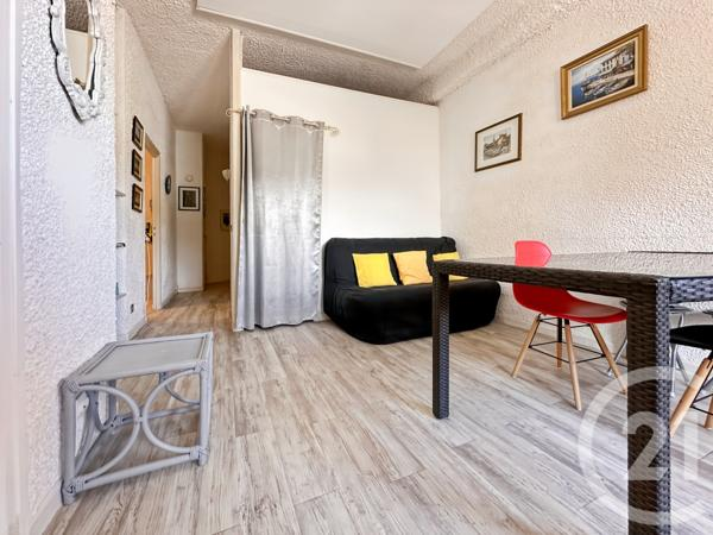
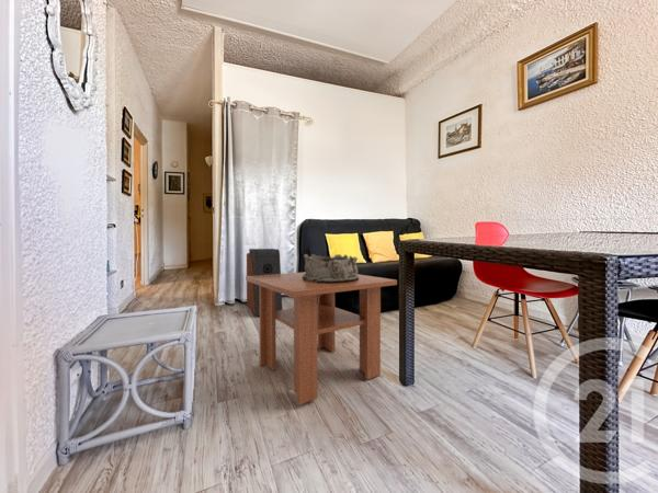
+ coffee table [245,272,398,405]
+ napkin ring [303,253,359,283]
+ speaker [246,248,283,317]
